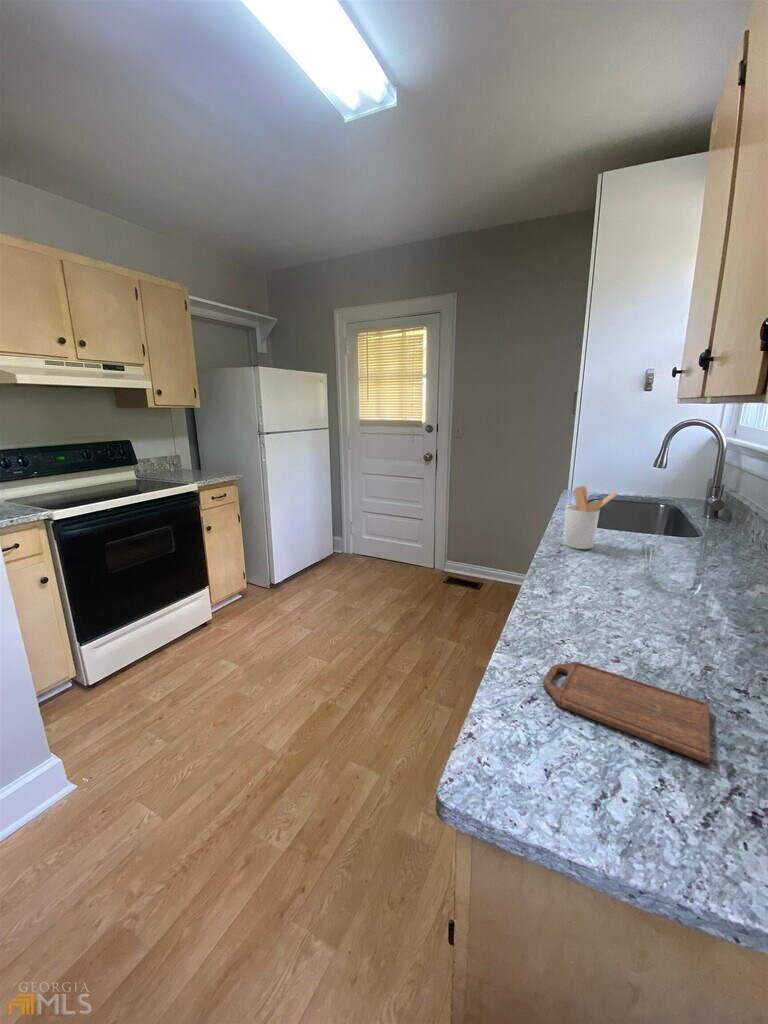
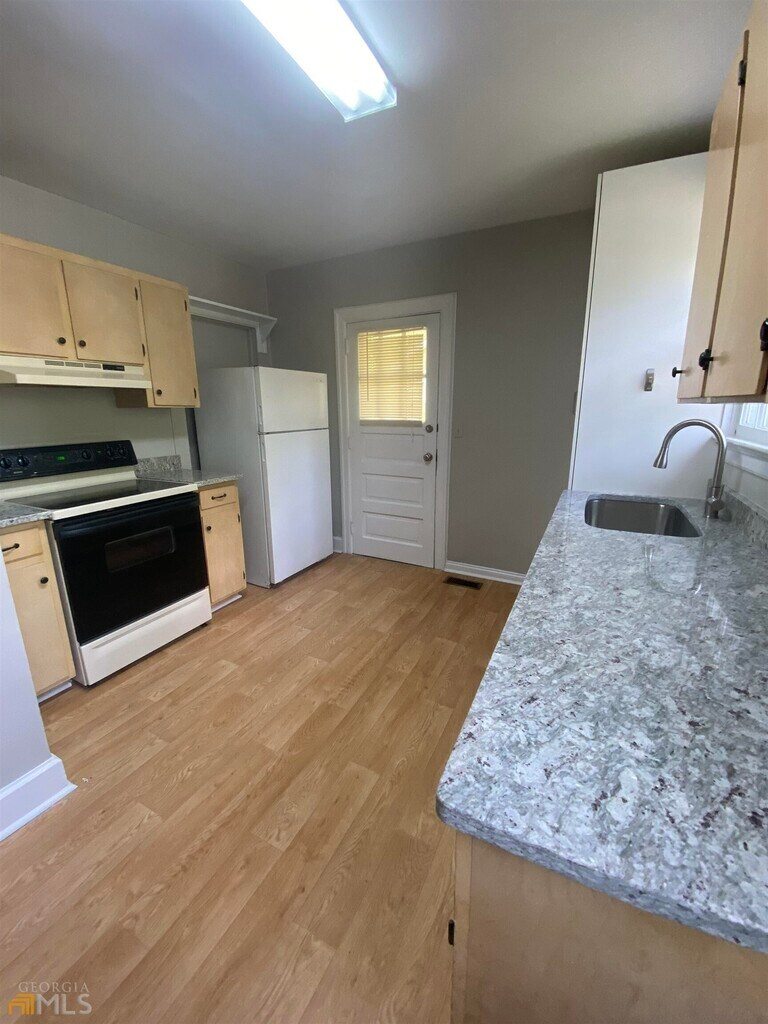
- utensil holder [564,485,619,550]
- cutting board [542,661,711,764]
